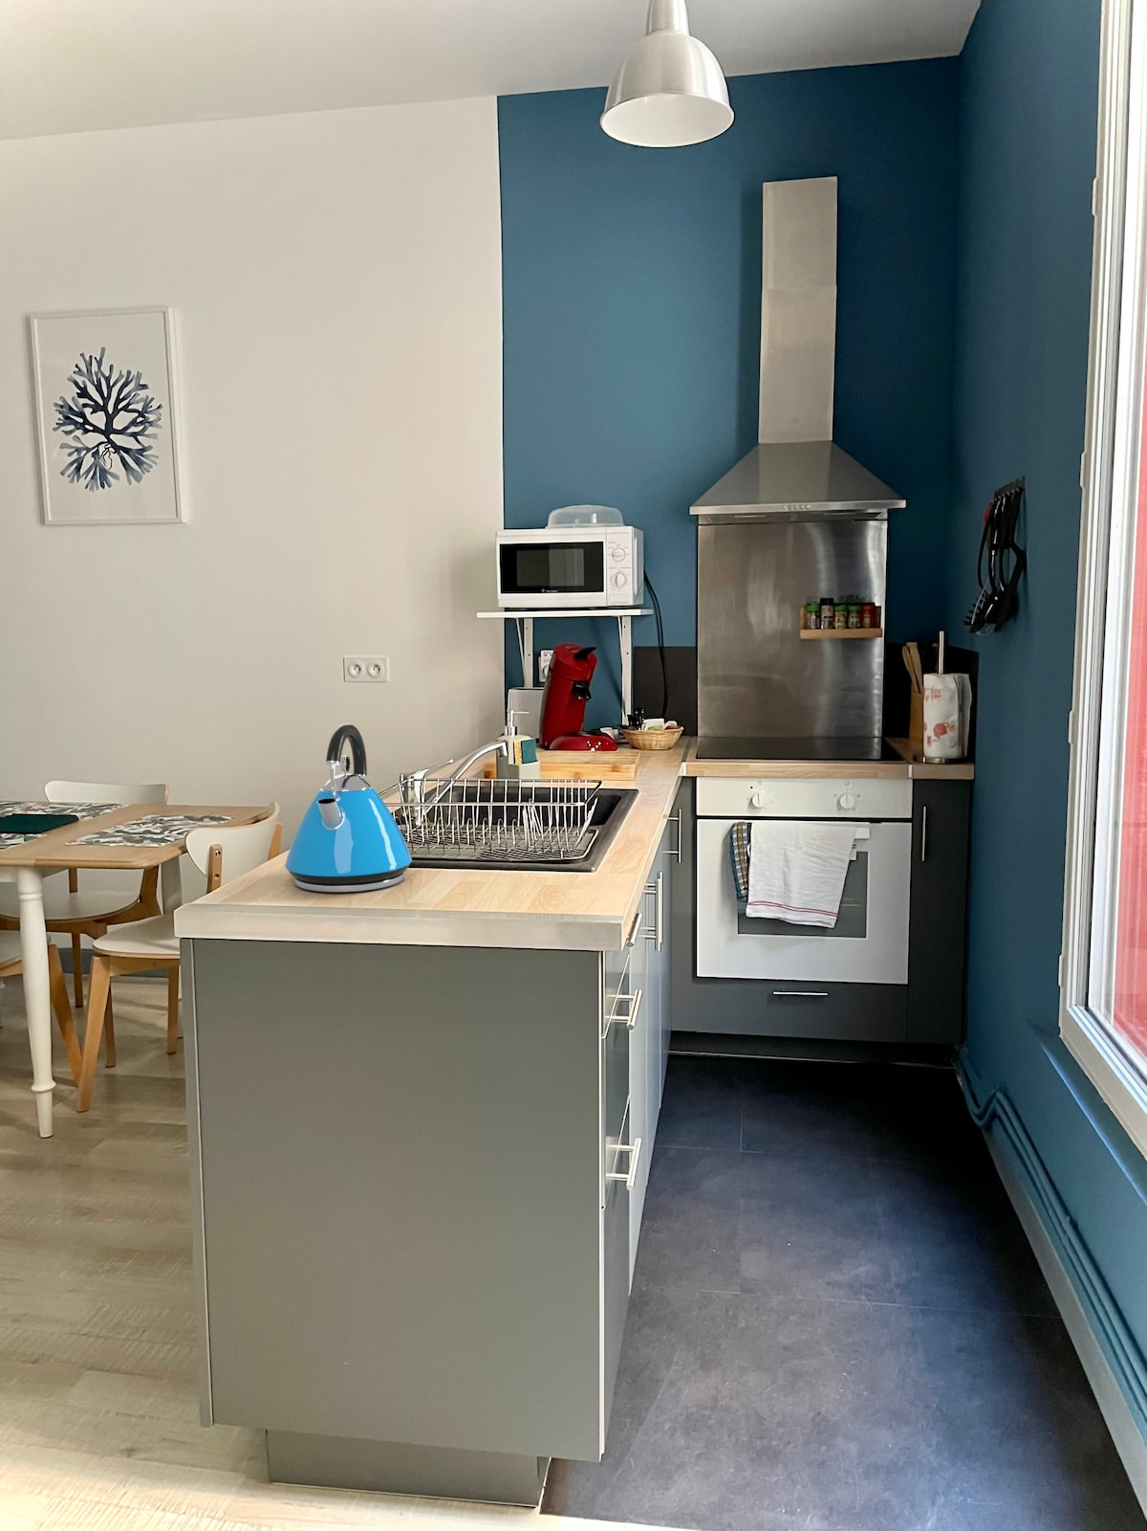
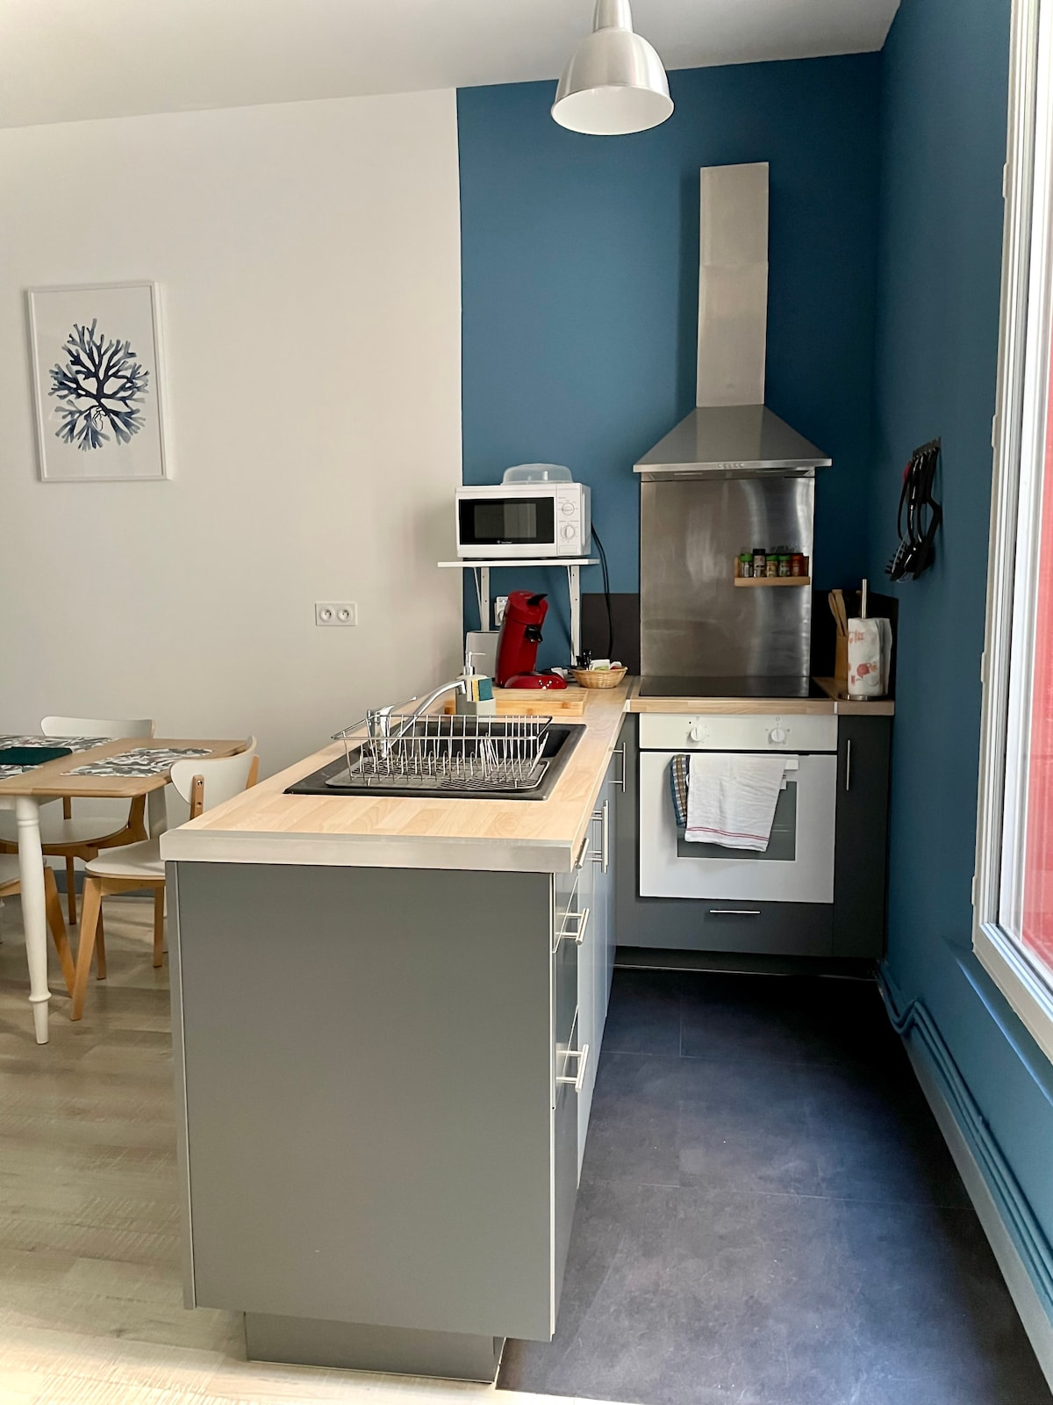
- kettle [284,722,413,893]
